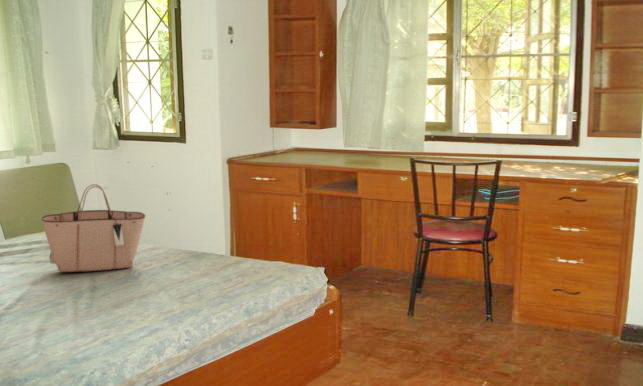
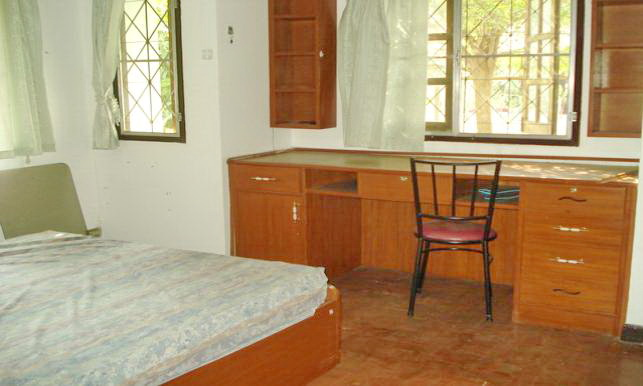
- tote bag [41,183,146,273]
